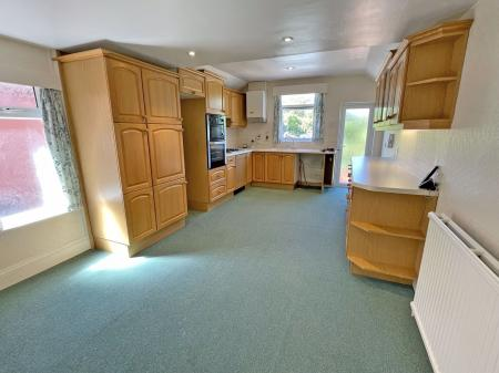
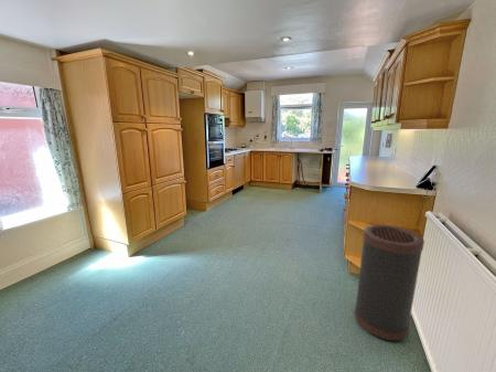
+ trash can [354,224,425,341]
